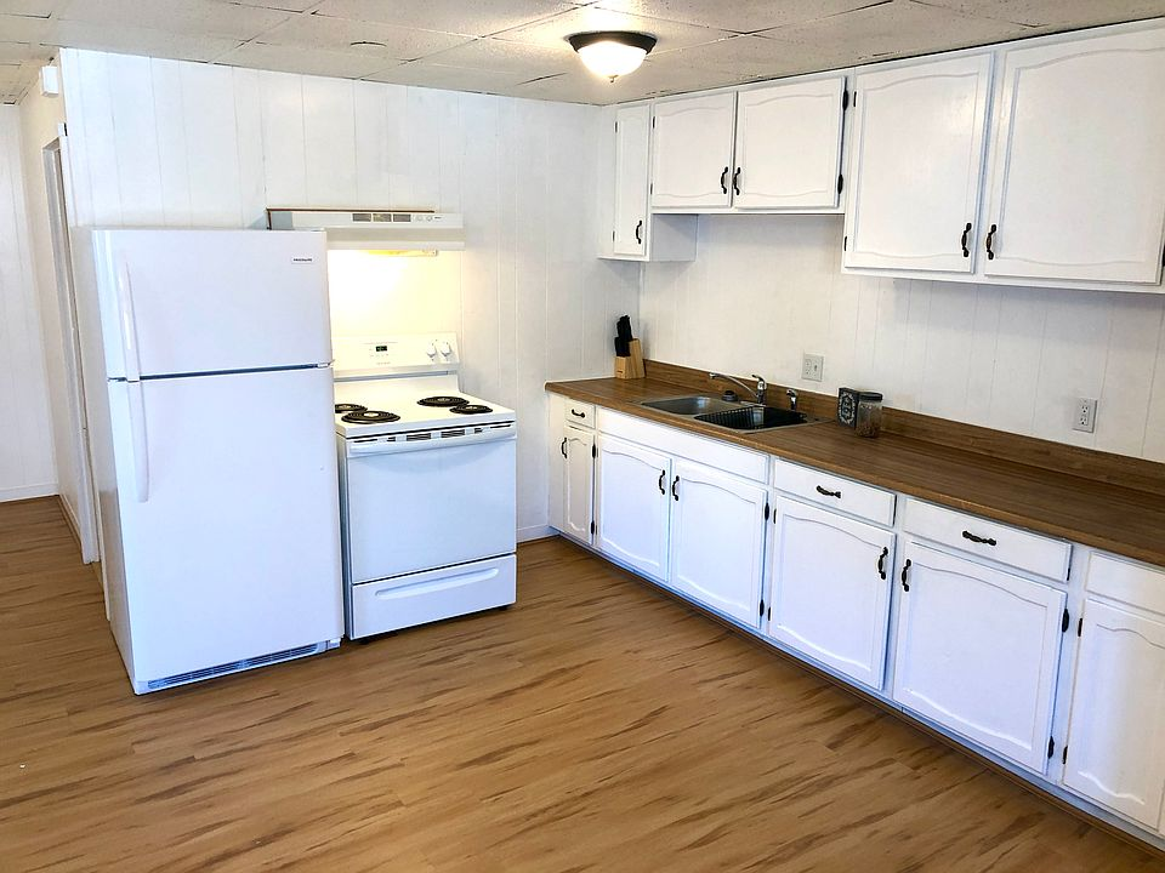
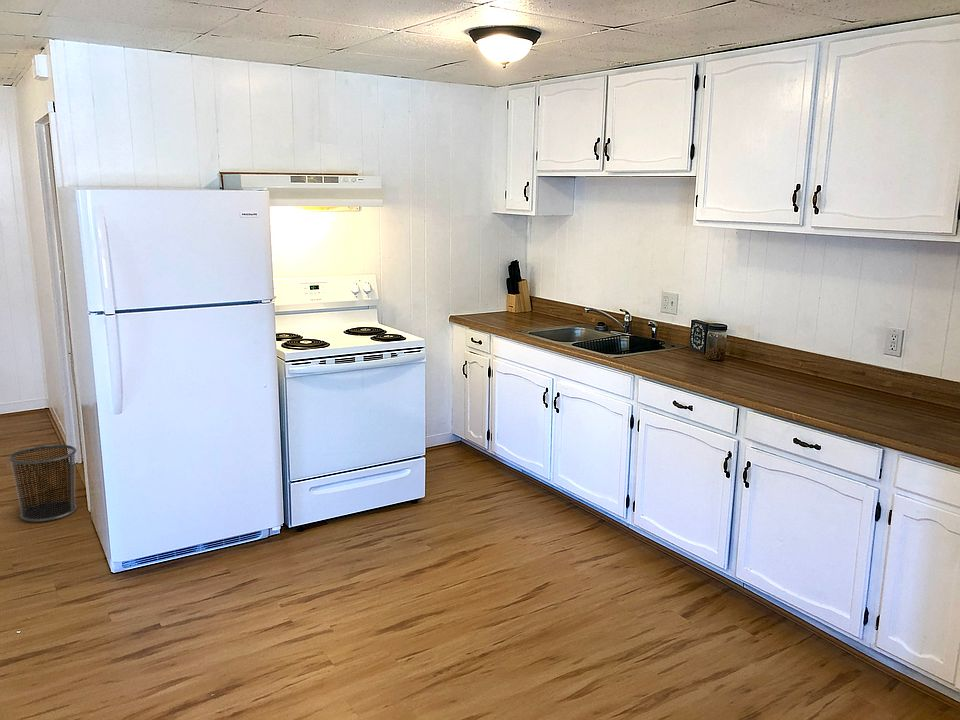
+ waste bin [8,444,78,523]
